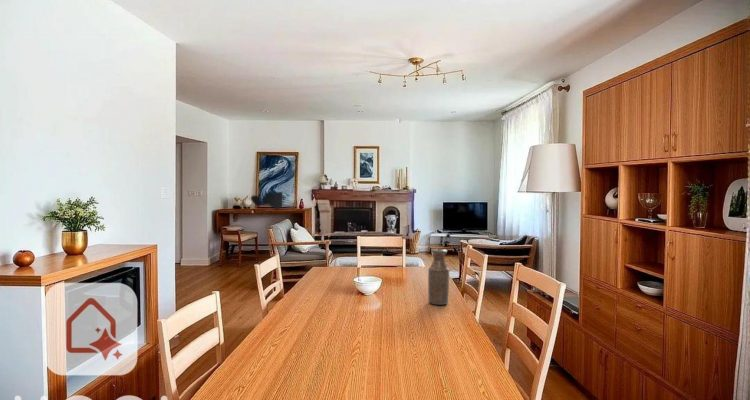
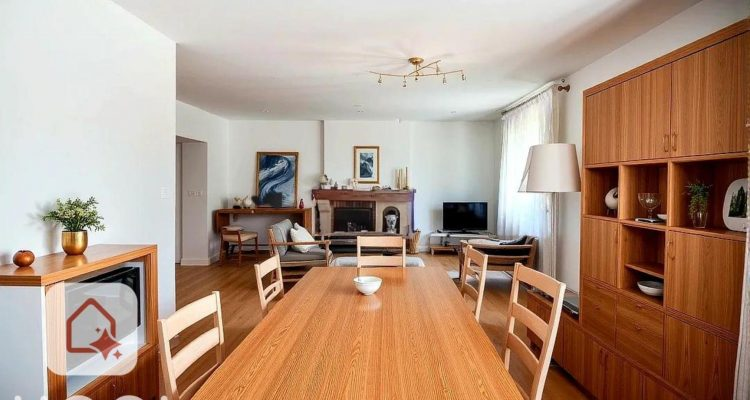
- bottle [427,248,450,306]
